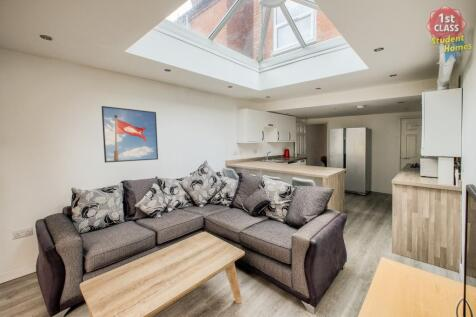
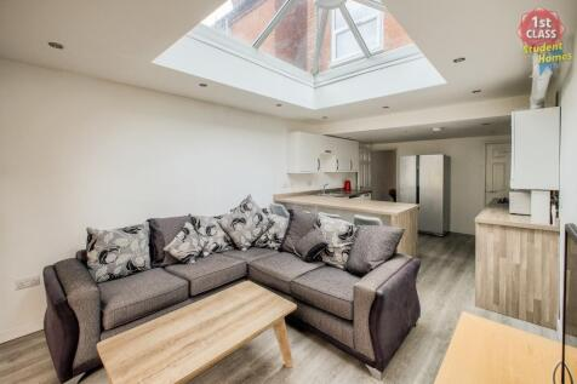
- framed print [101,105,159,163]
